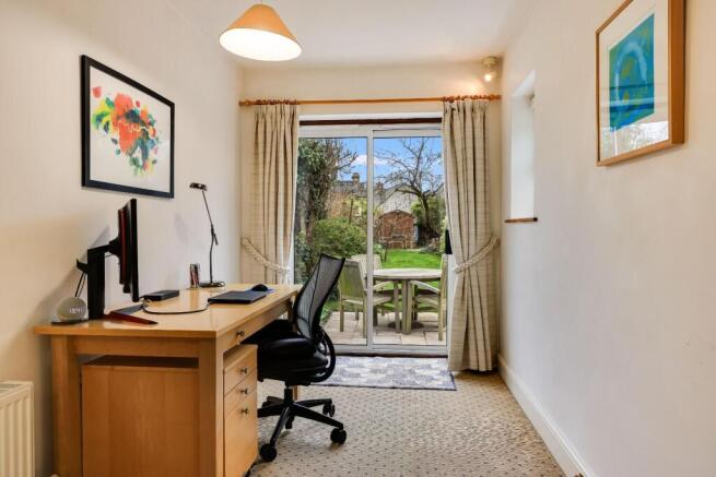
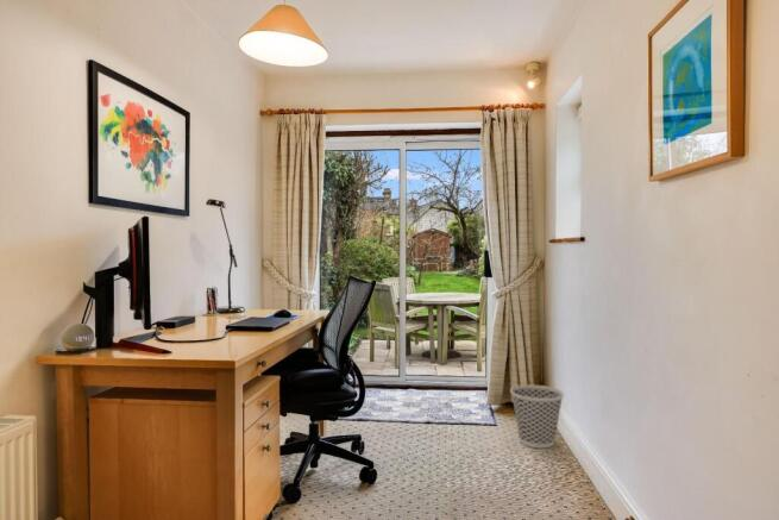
+ wastebasket [509,384,565,449]
